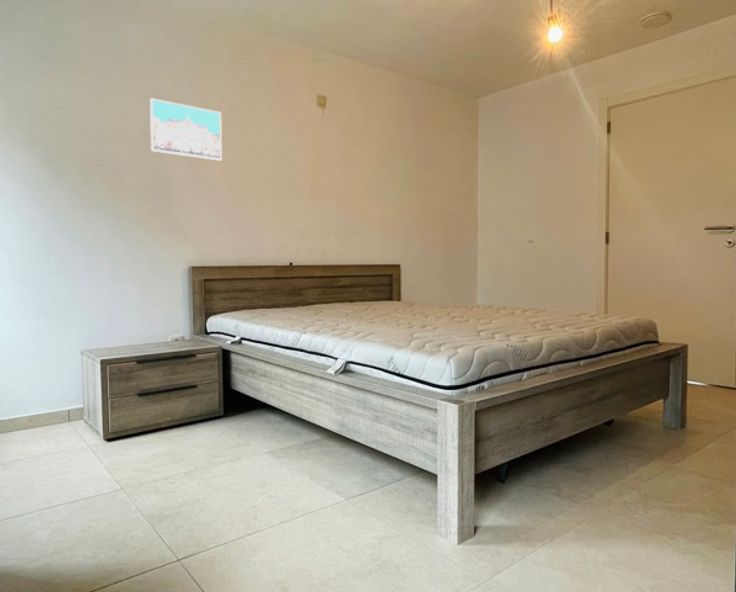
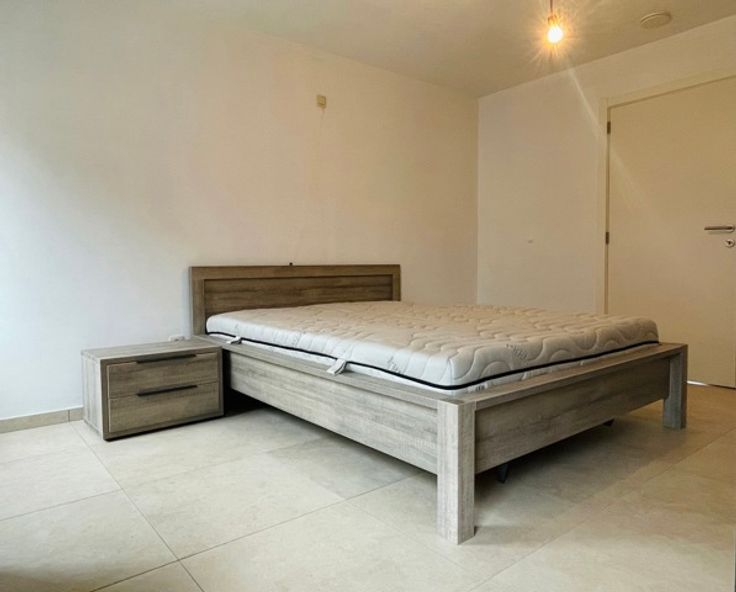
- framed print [149,97,223,162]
